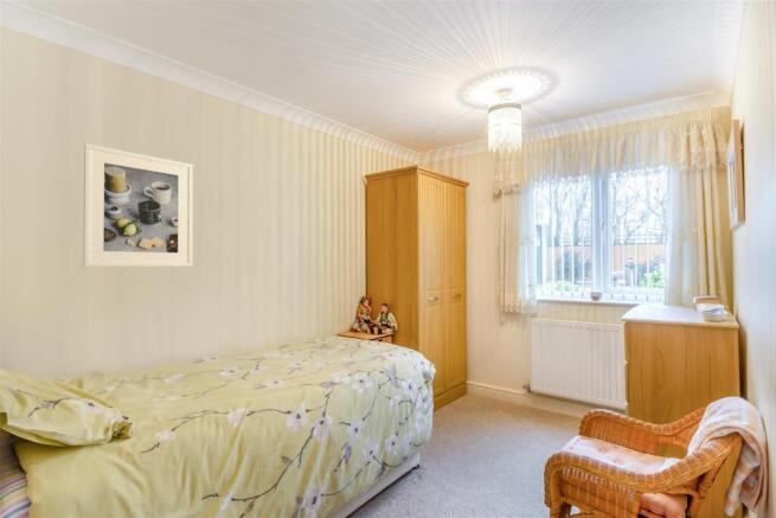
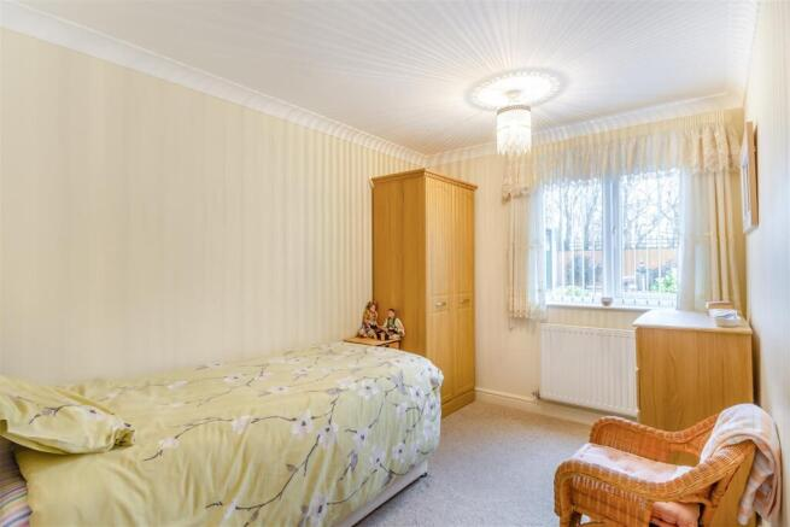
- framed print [82,142,194,268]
